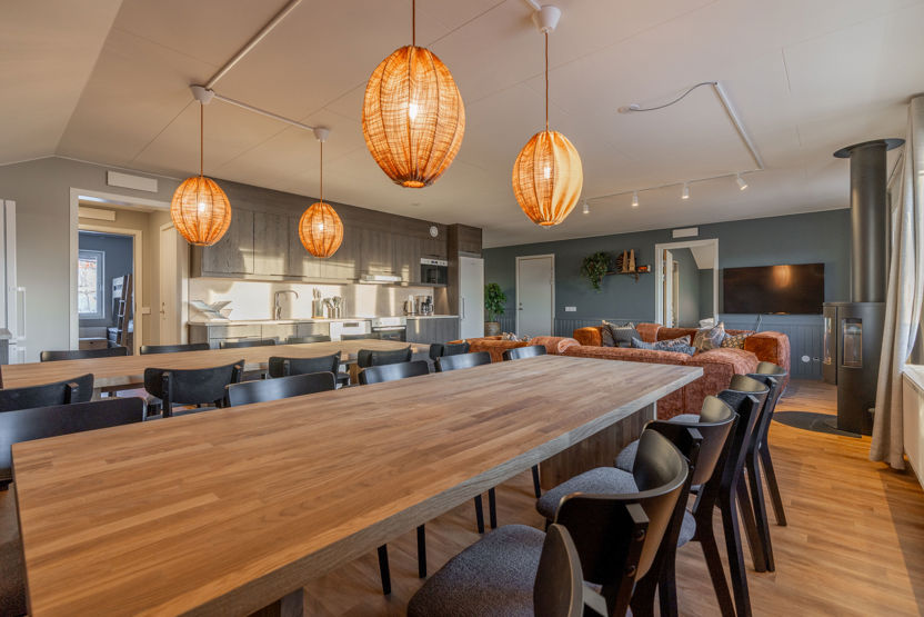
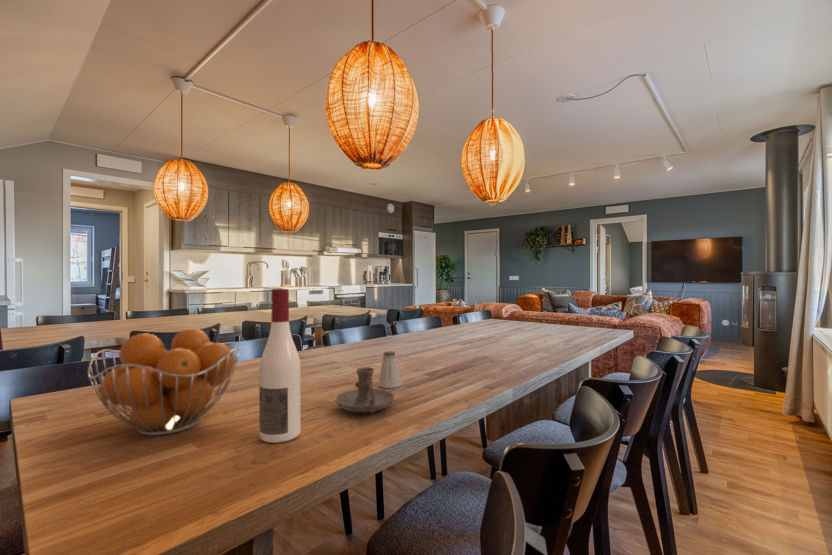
+ candle holder [335,366,395,414]
+ saltshaker [377,350,402,389]
+ alcohol [258,288,302,444]
+ fruit basket [87,327,240,437]
